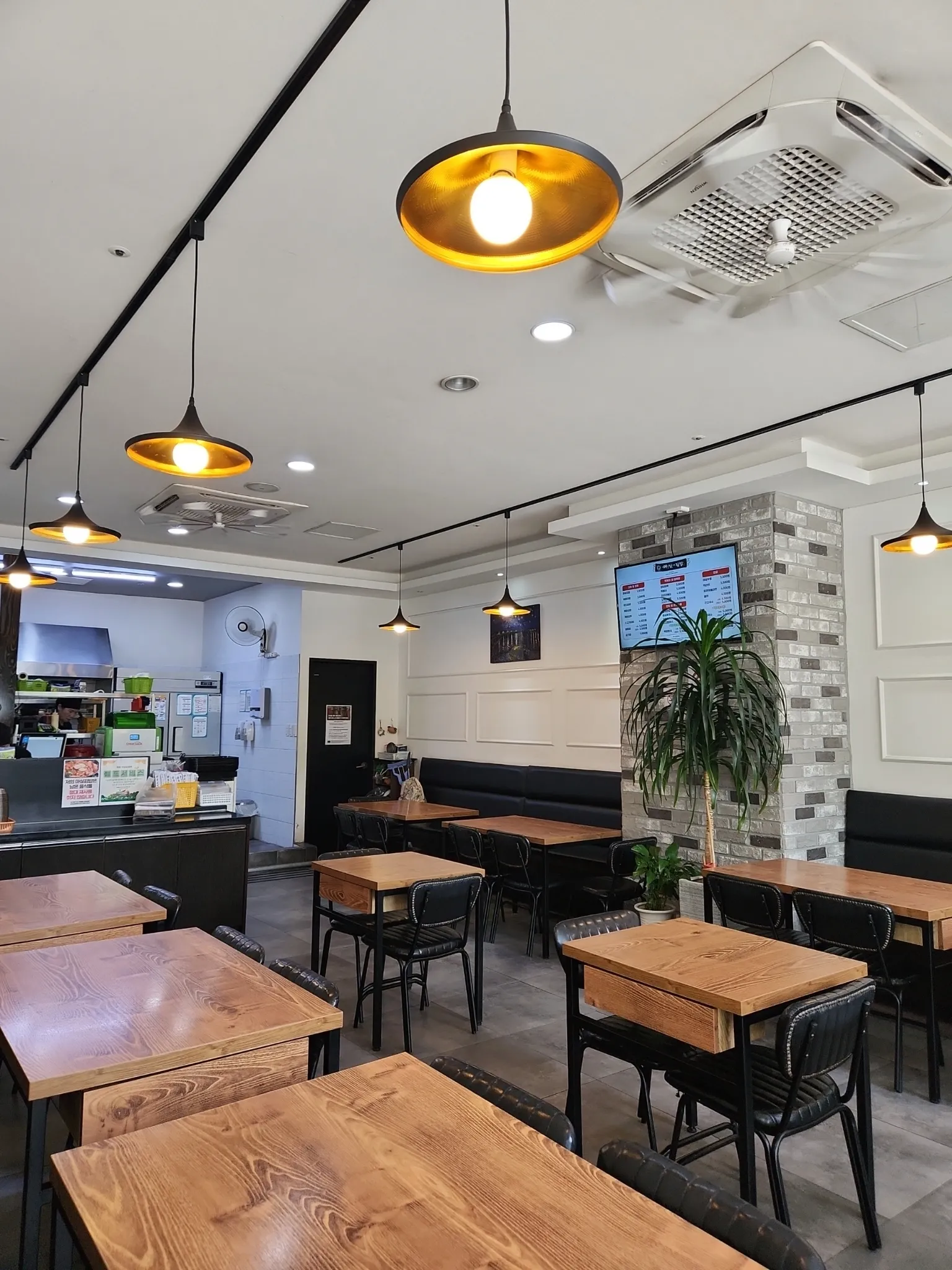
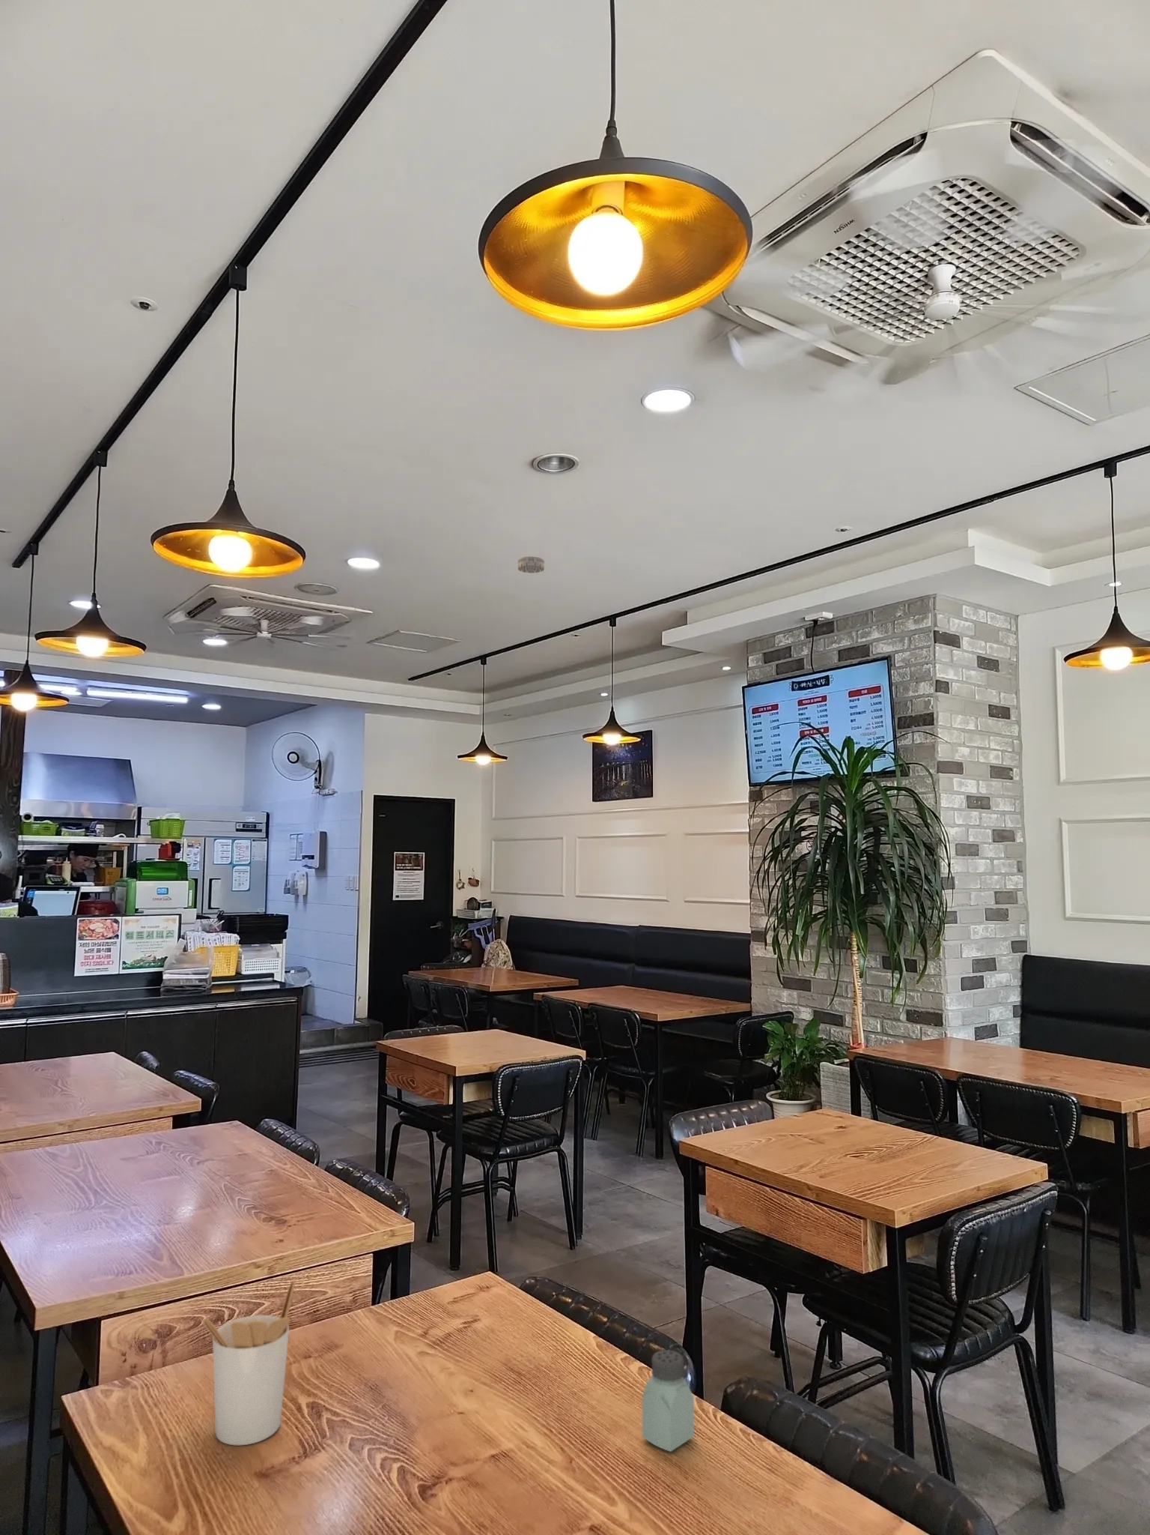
+ utensil holder [198,1278,296,1447]
+ saltshaker [641,1349,695,1453]
+ smoke detector [517,556,545,573]
